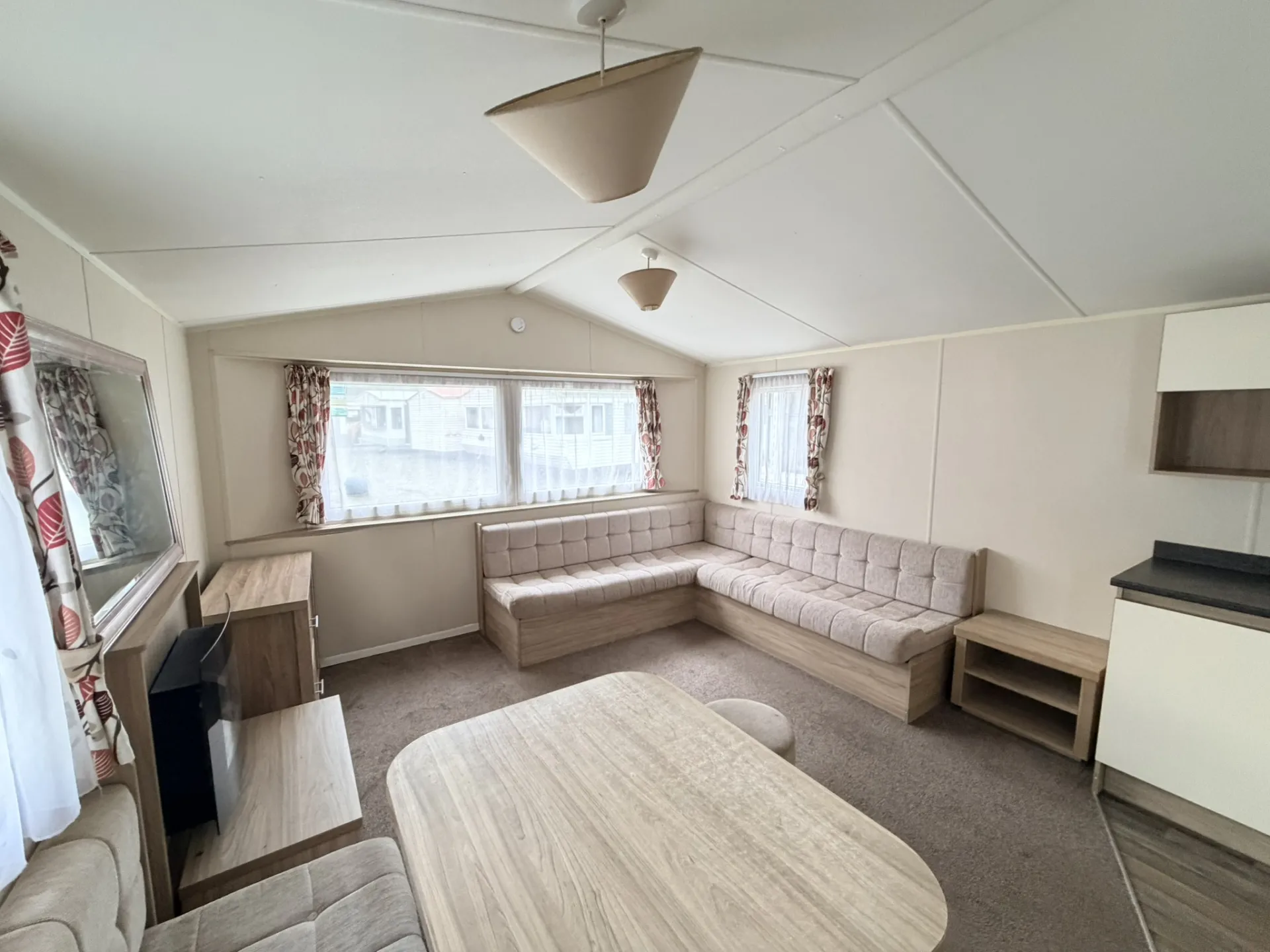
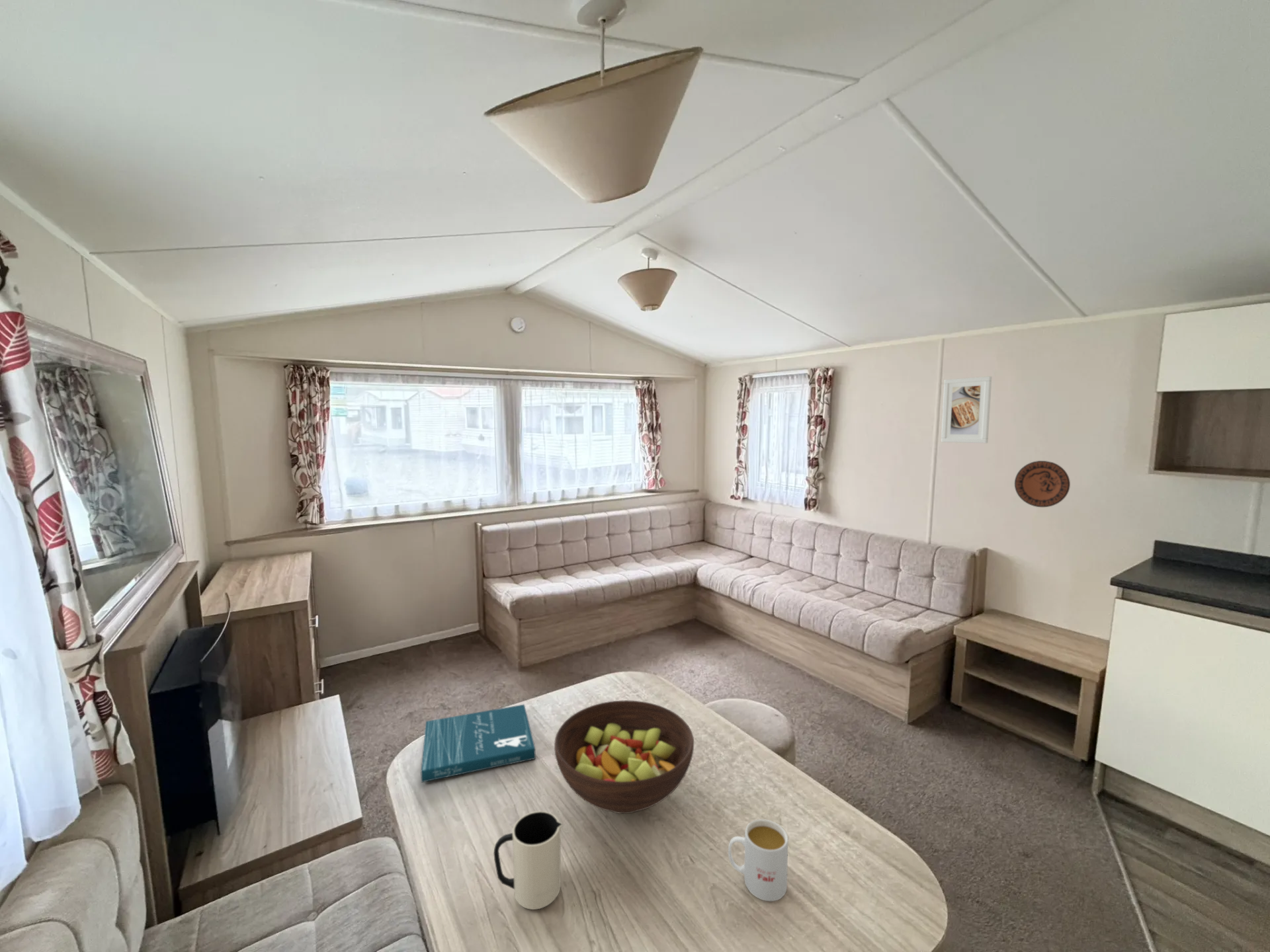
+ book [420,703,536,783]
+ mug [728,818,789,902]
+ pitcher [493,811,563,910]
+ fruit bowl [554,699,695,814]
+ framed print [941,376,992,444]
+ decorative plate [1014,460,1071,508]
